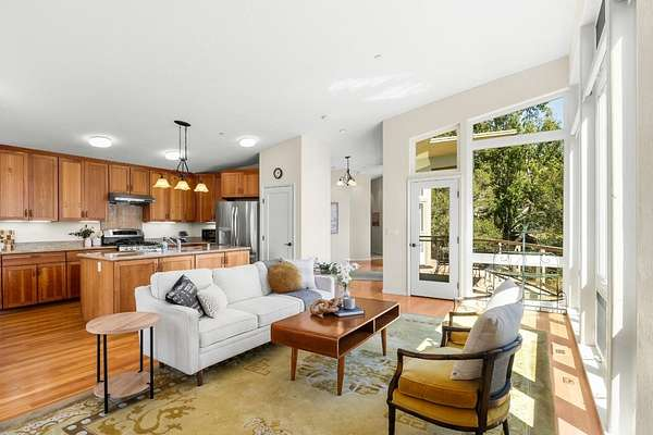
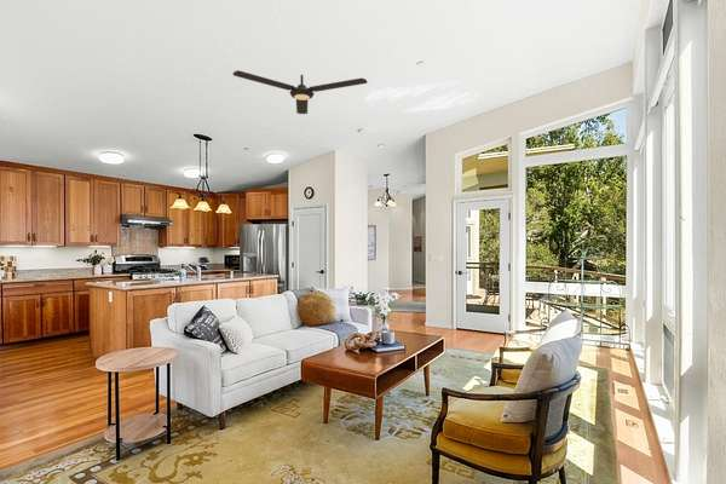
+ ceiling fan [232,69,368,115]
